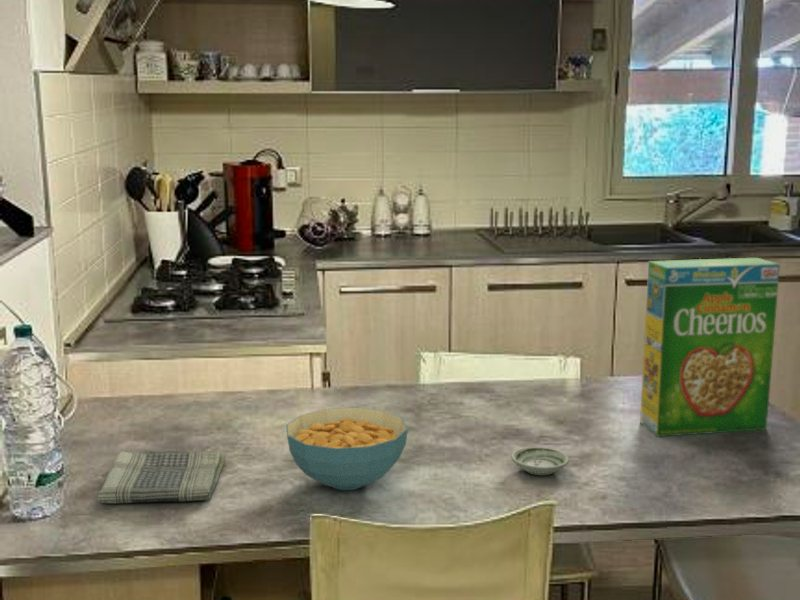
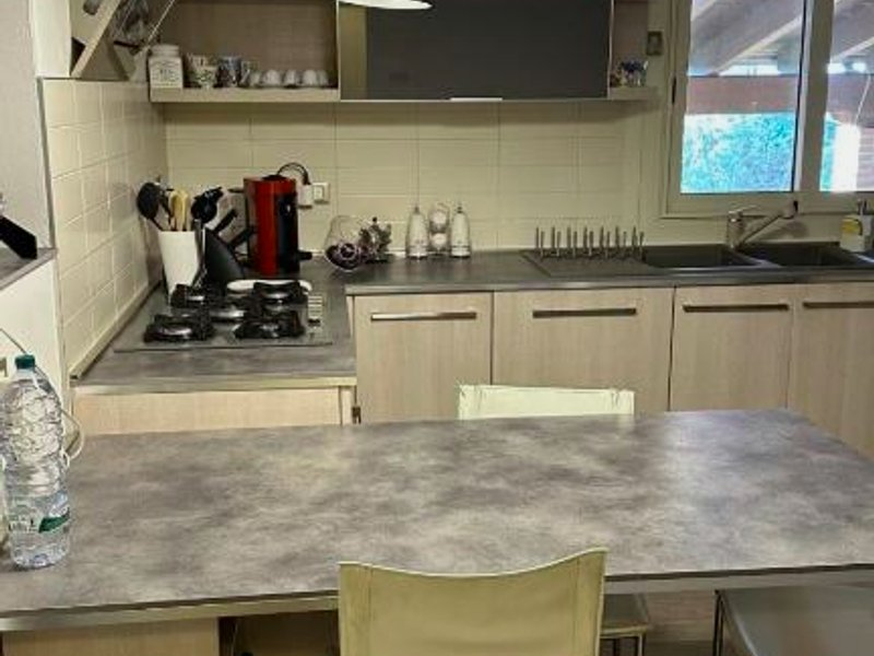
- cereal box [639,257,781,438]
- dish towel [96,449,226,505]
- cereal bowl [285,406,409,491]
- saucer [510,446,570,476]
